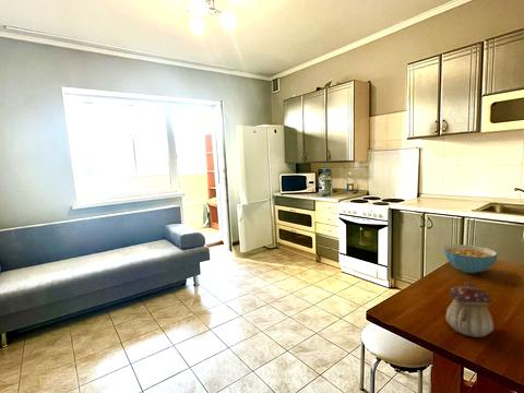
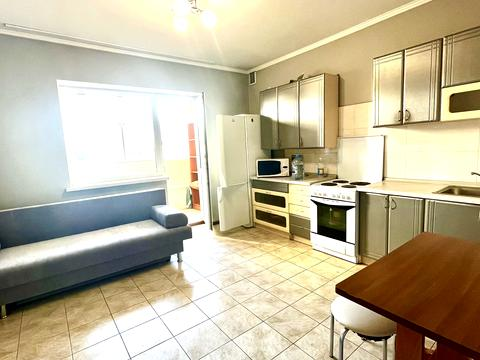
- cereal bowl [443,243,499,274]
- teapot [445,281,495,338]
